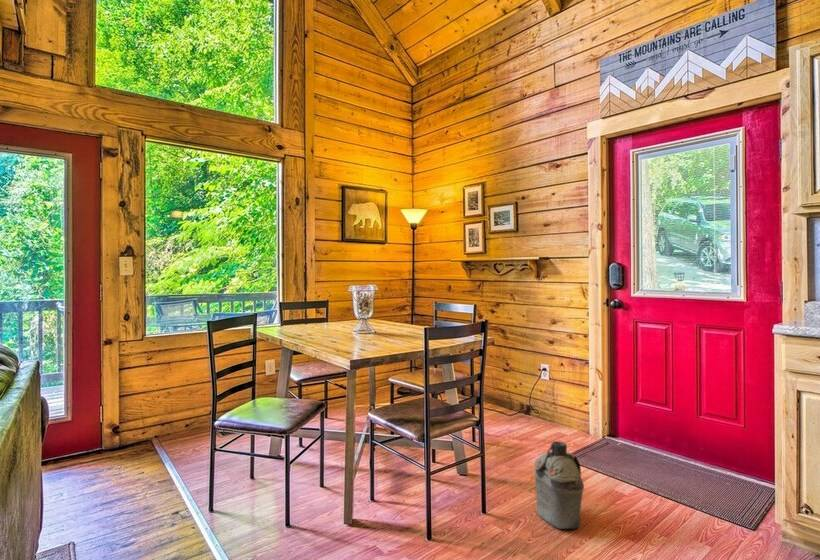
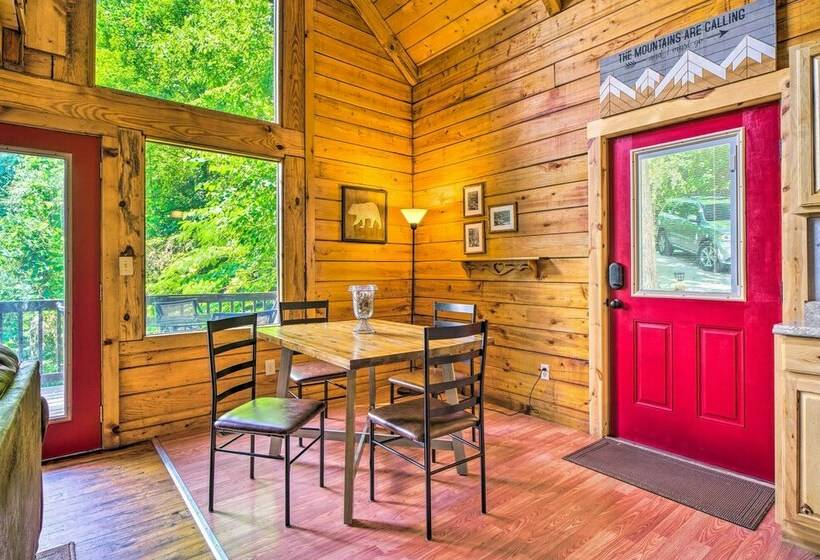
- military canteen [533,440,585,530]
